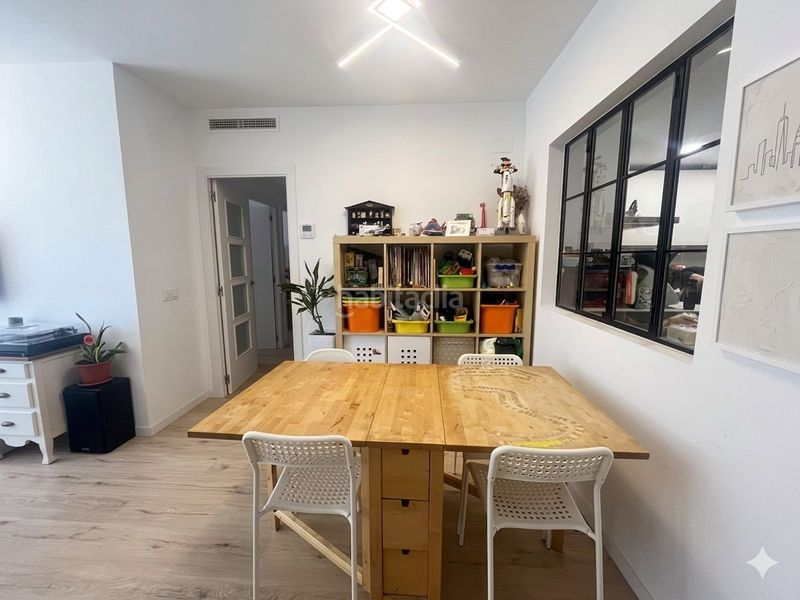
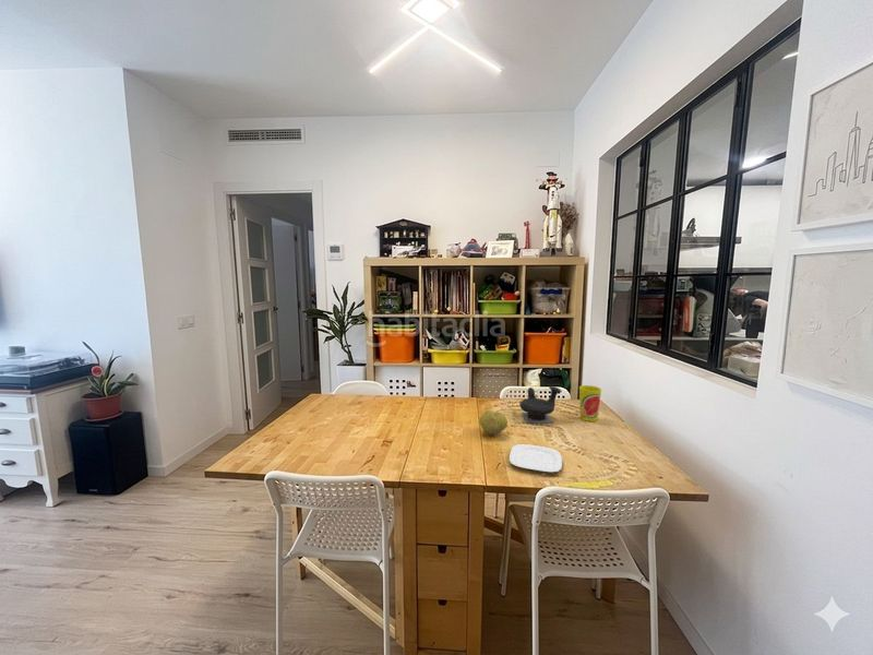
+ teapot [518,385,563,425]
+ plate [509,443,563,474]
+ fruit [478,409,509,436]
+ cup [578,384,602,422]
